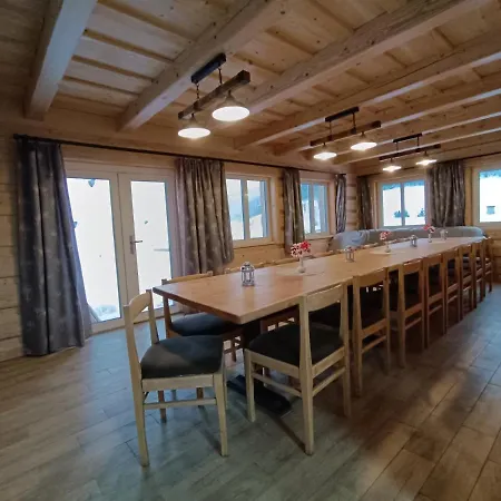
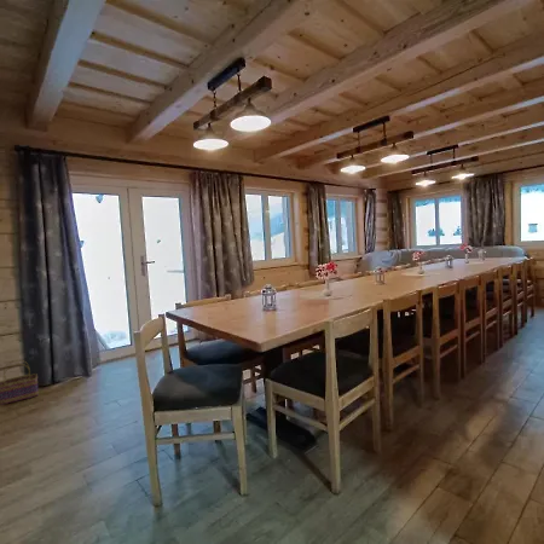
+ basket [0,359,40,405]
